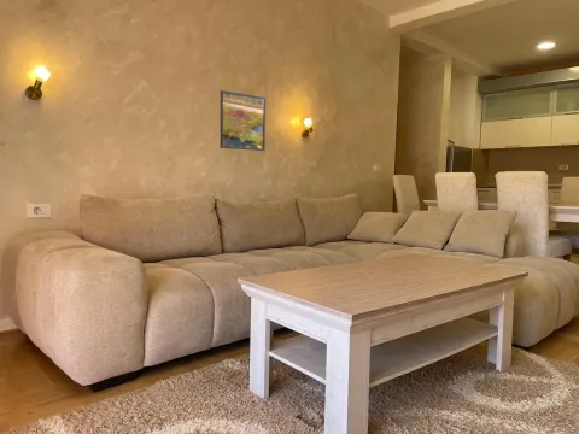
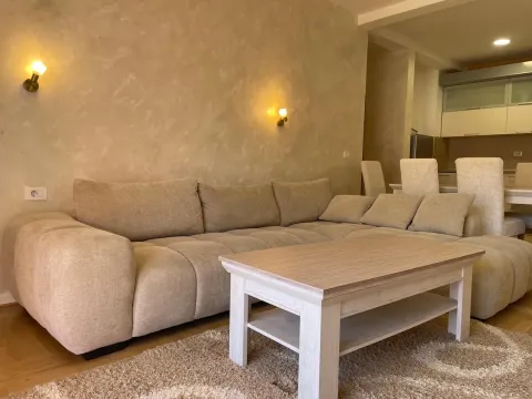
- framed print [220,89,267,152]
